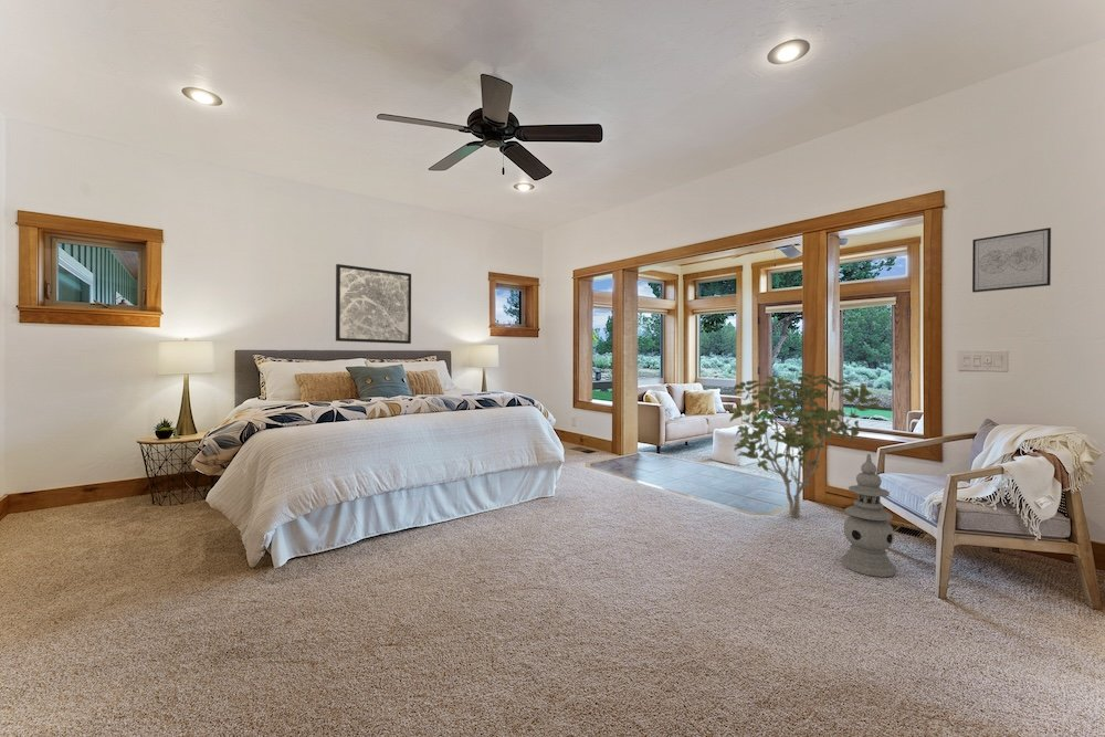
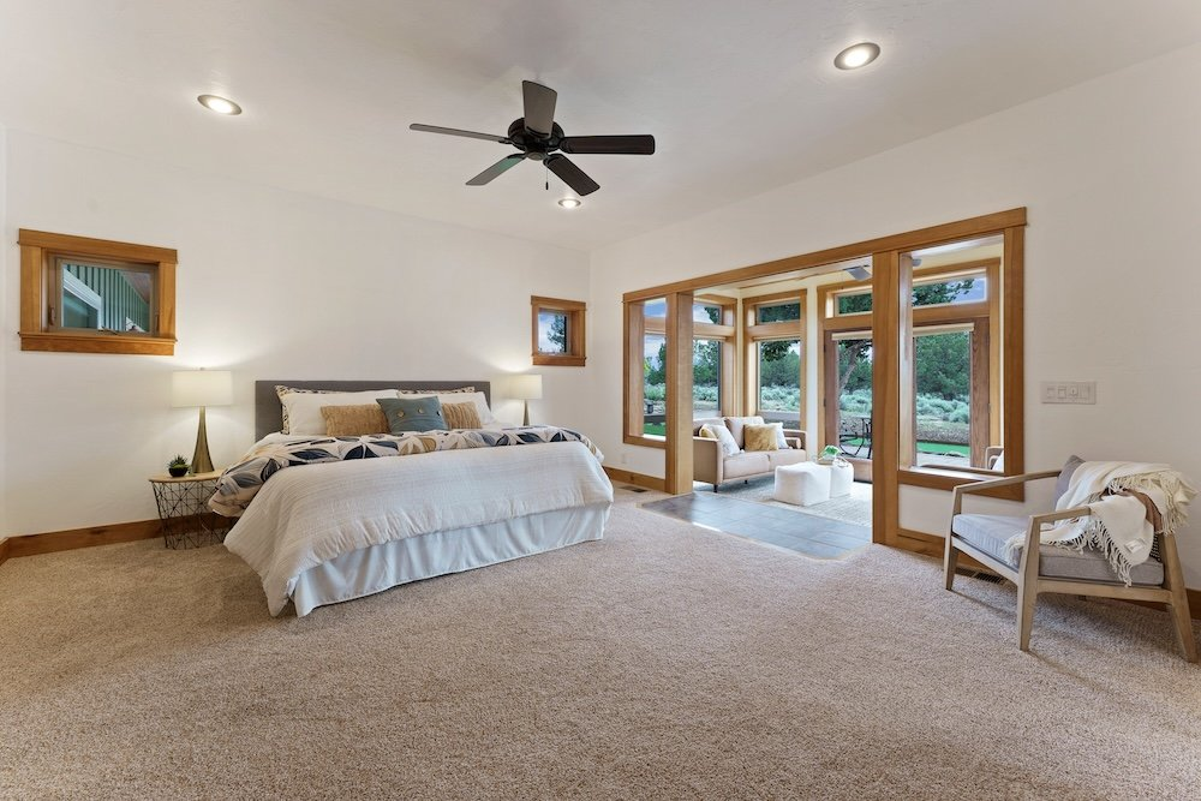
- wall art [971,227,1052,294]
- wall art [335,263,412,345]
- shrub [728,371,884,518]
- lantern [840,453,897,578]
